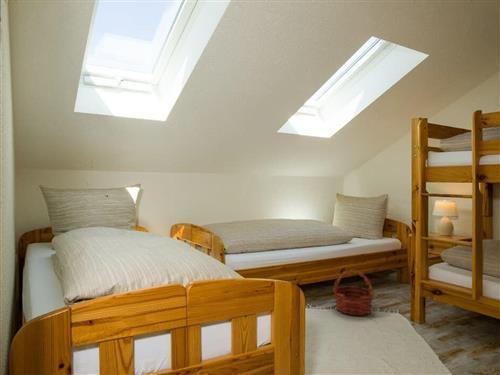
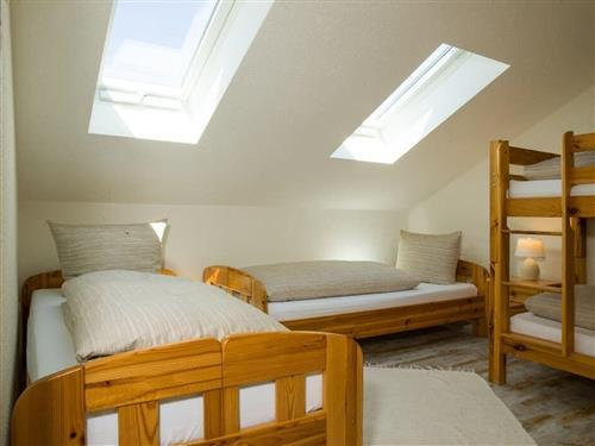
- basket [332,269,376,317]
